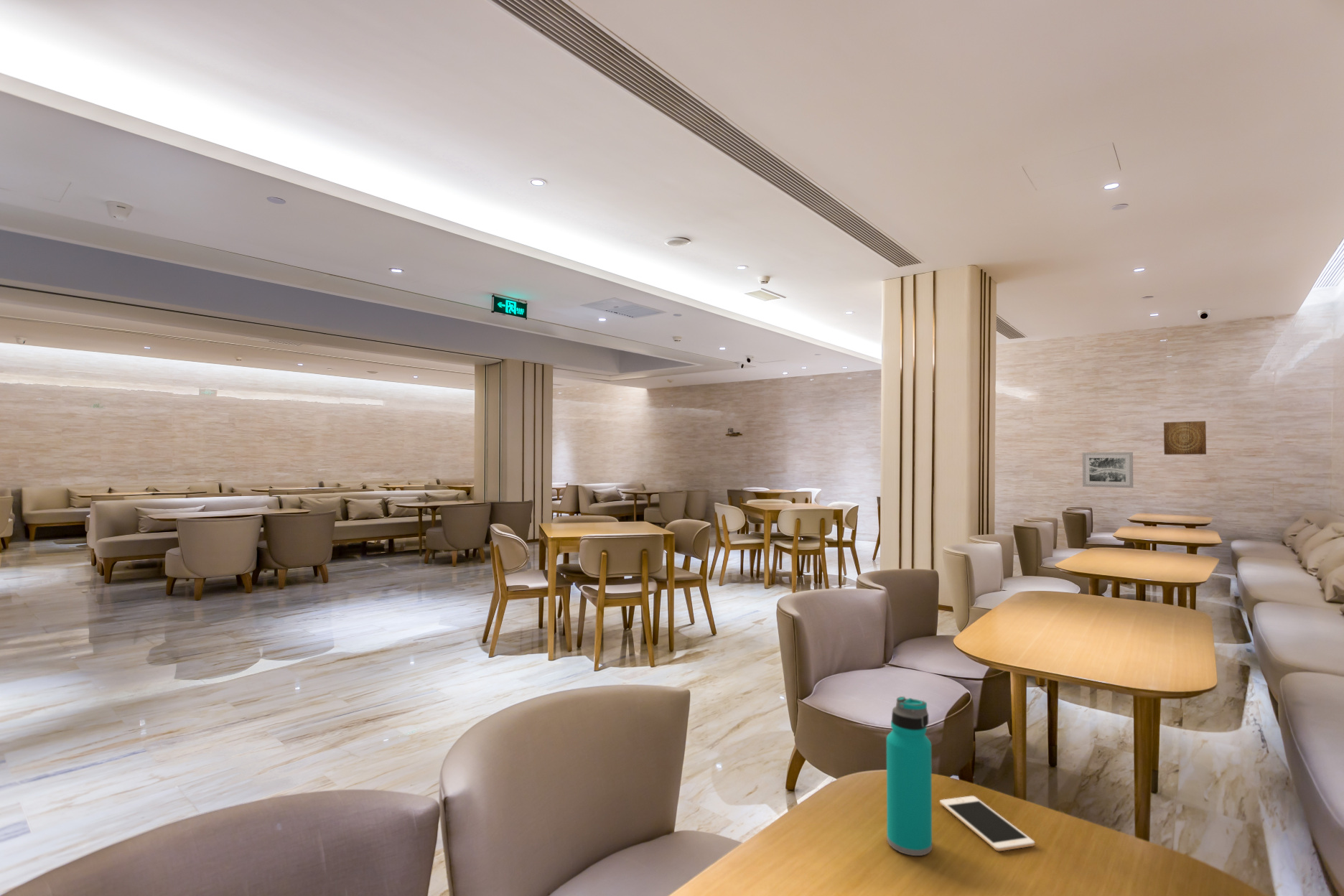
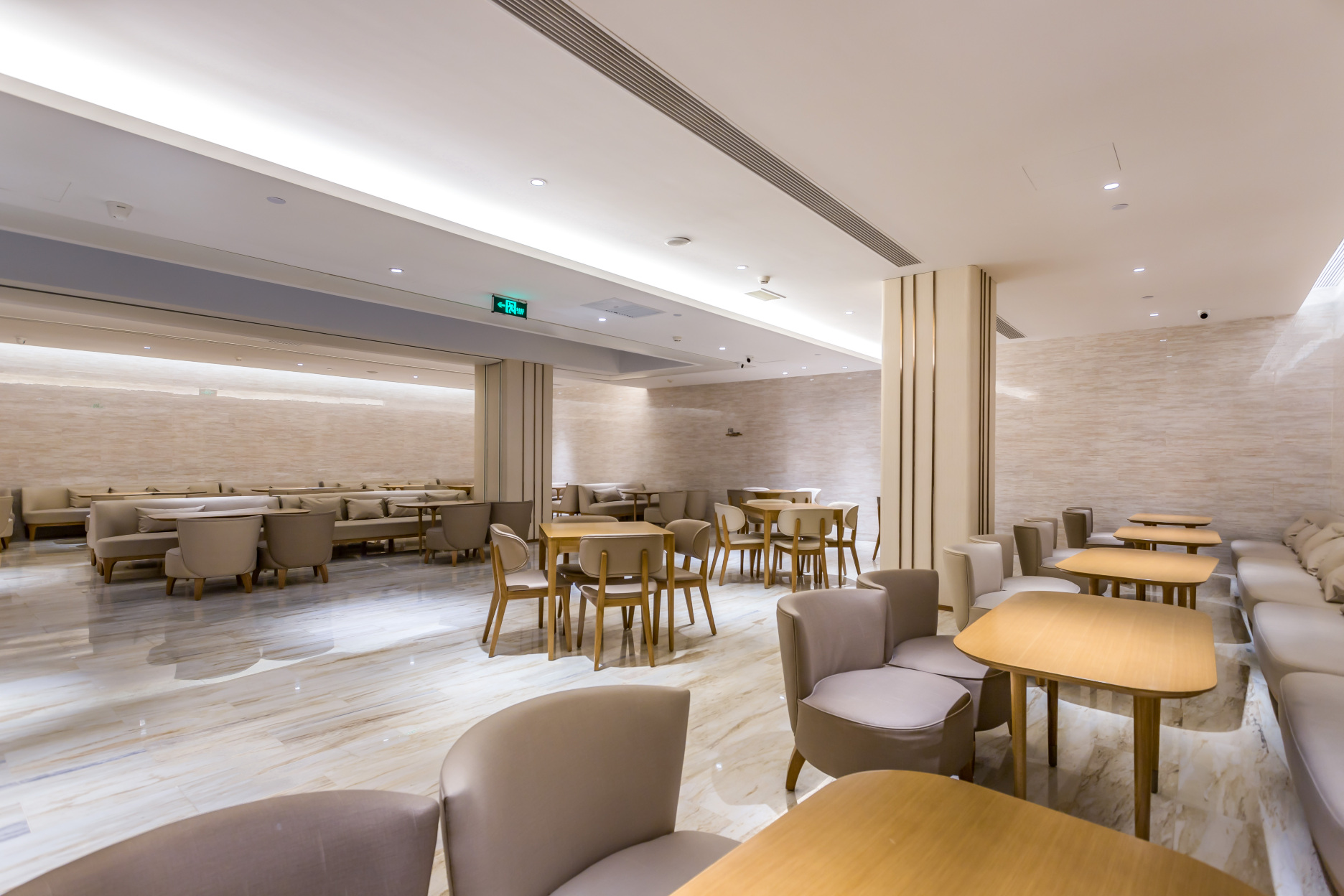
- wall art [1082,452,1134,489]
- water bottle [886,696,933,857]
- cell phone [939,795,1035,851]
- wall art [1163,420,1207,455]
